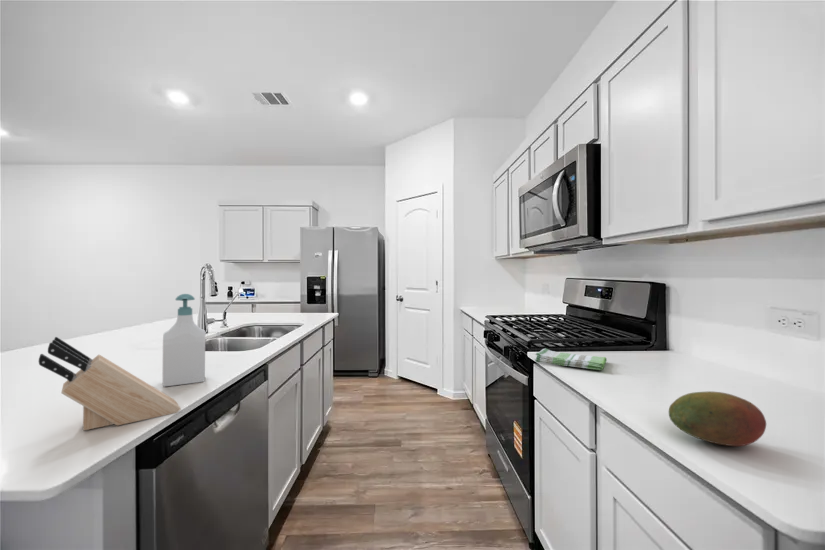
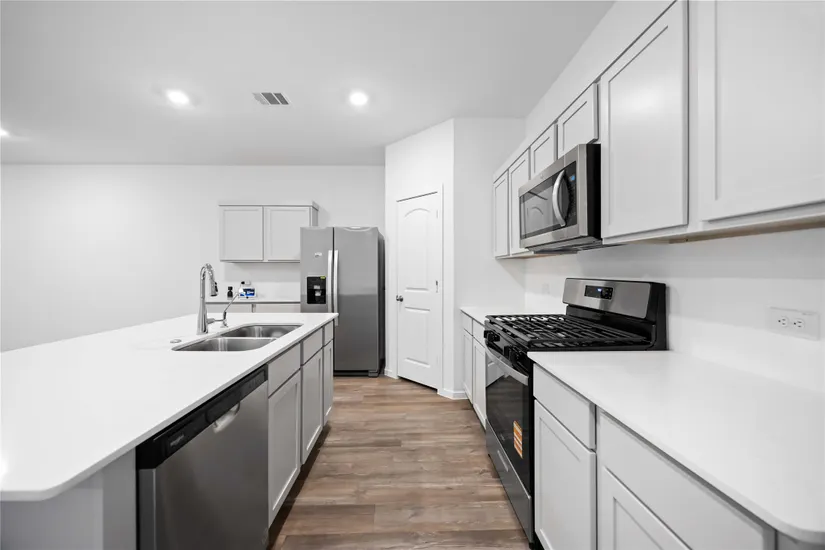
- soap bottle [161,293,206,387]
- fruit [668,390,767,447]
- dish towel [534,347,607,371]
- knife block [38,336,182,431]
